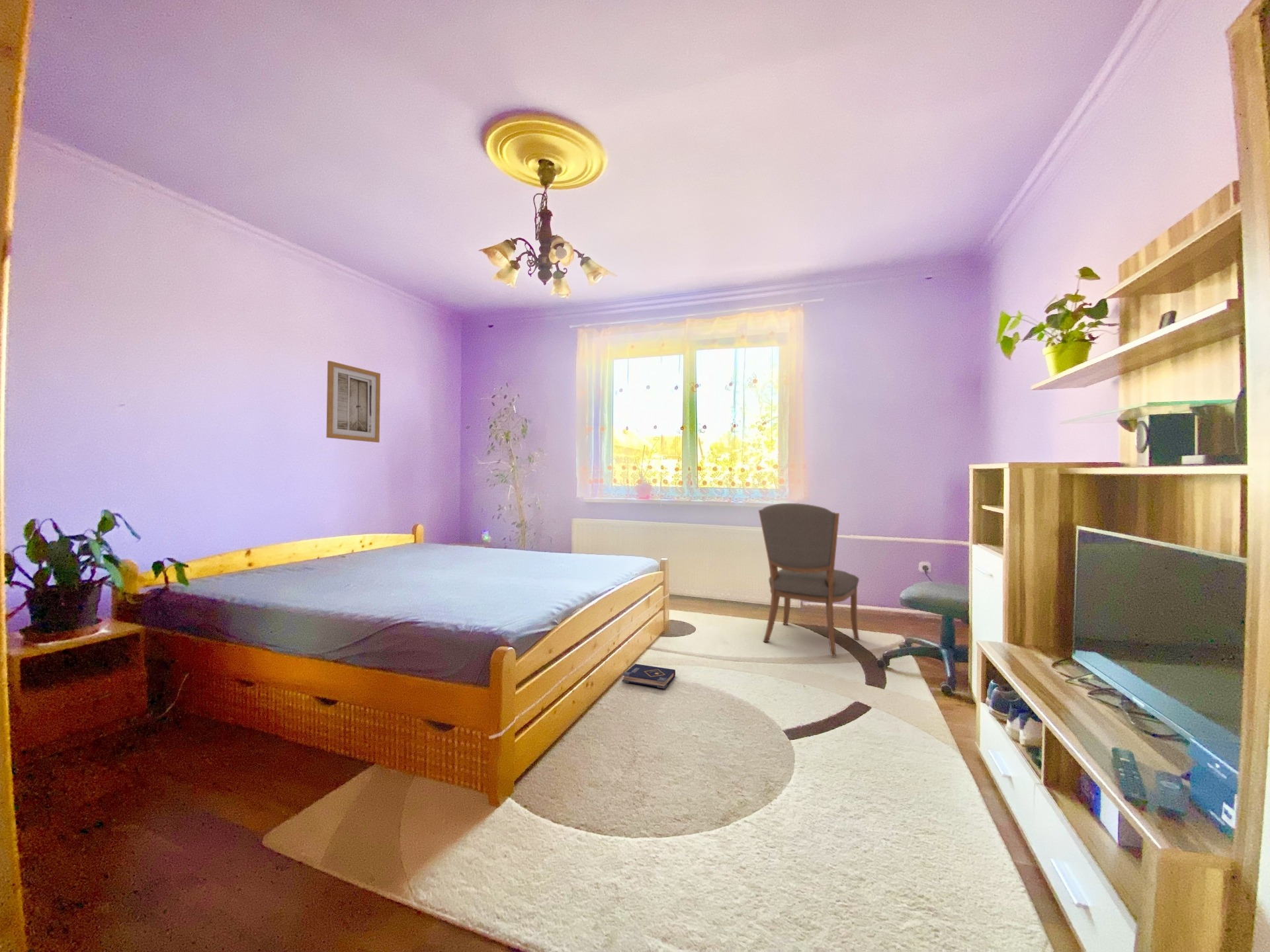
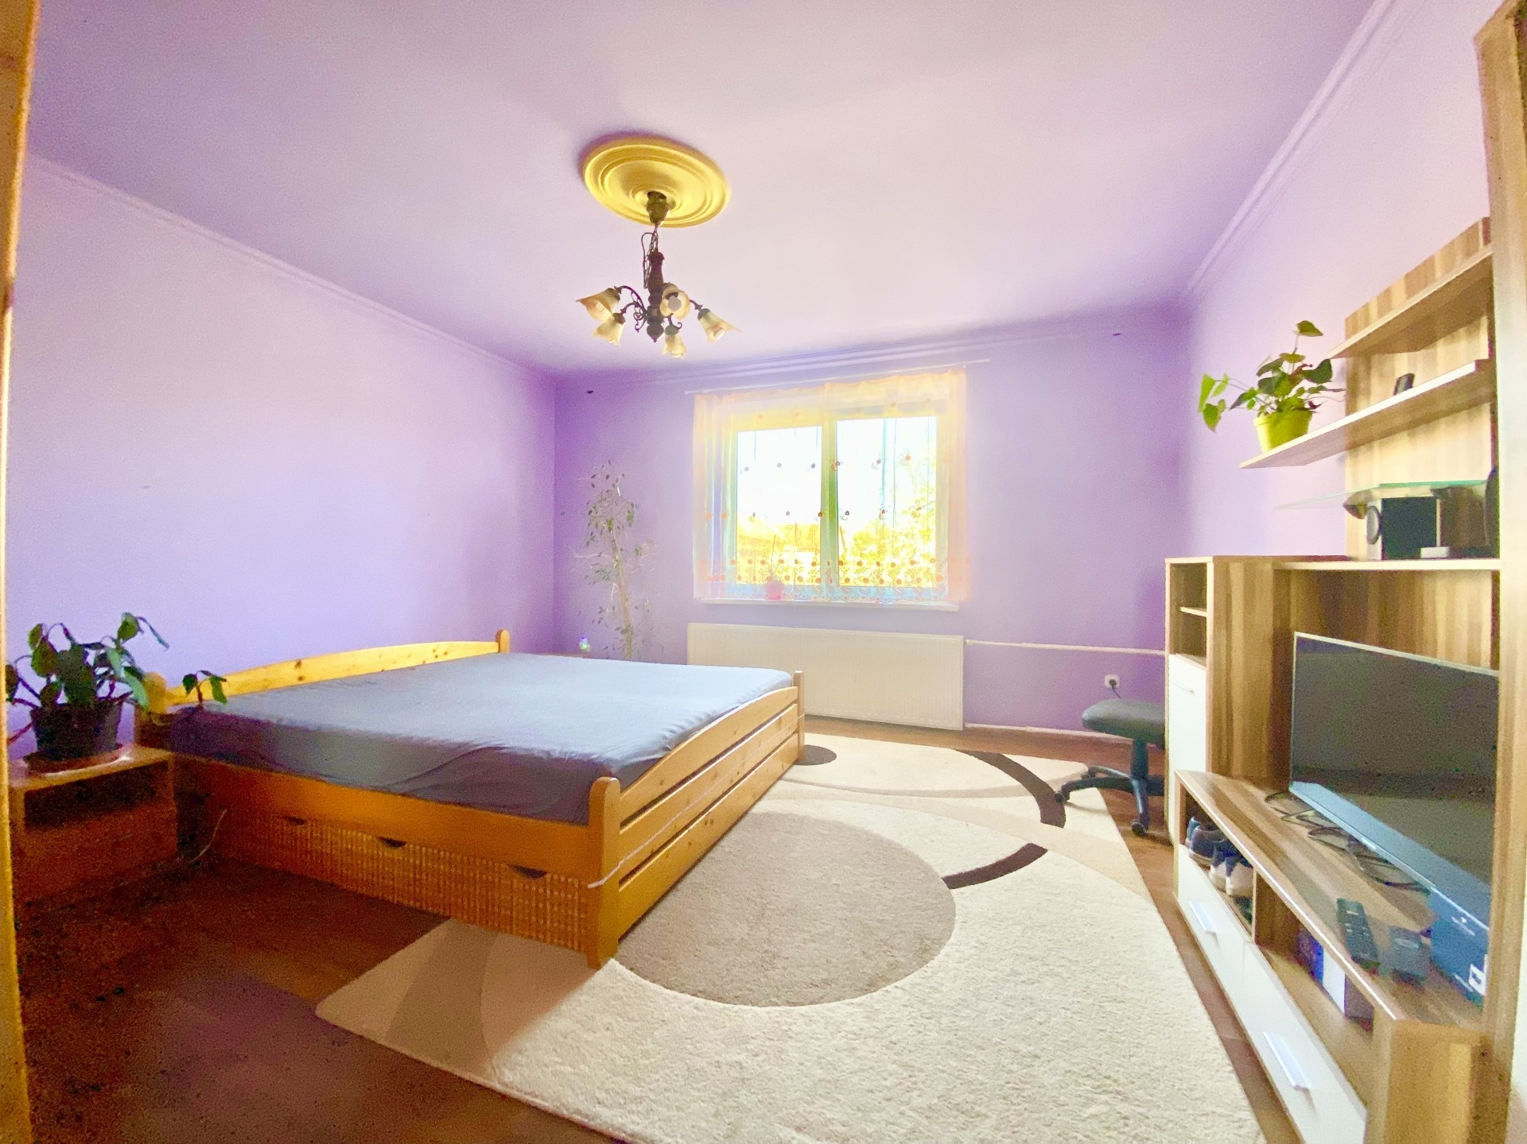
- chair [758,502,860,656]
- wall art [325,360,381,443]
- book [621,663,676,689]
